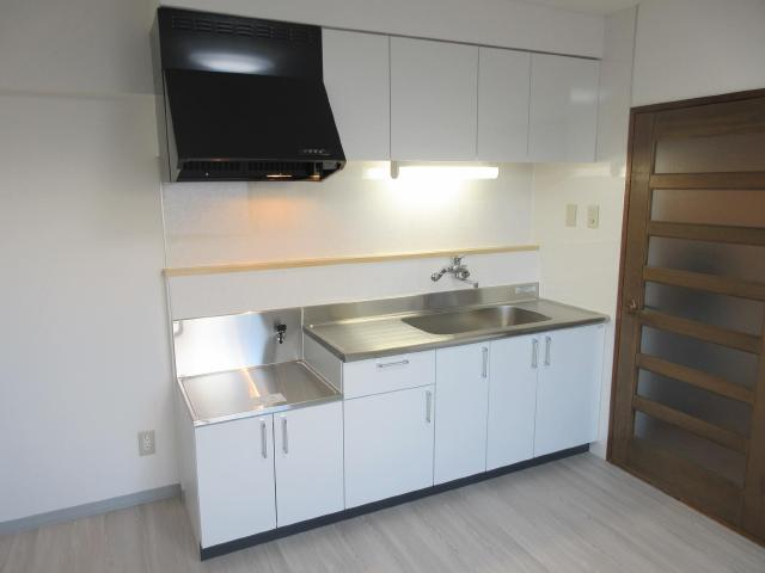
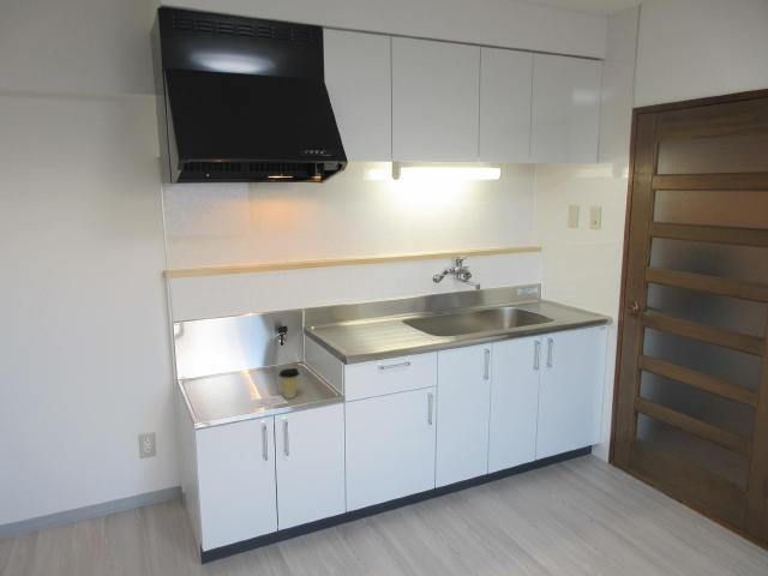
+ coffee cup [277,367,301,400]
